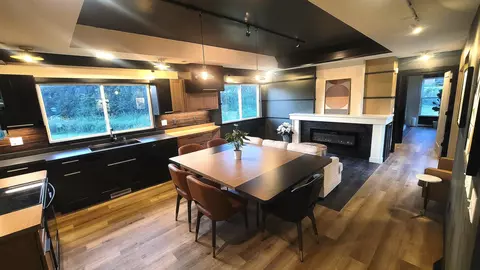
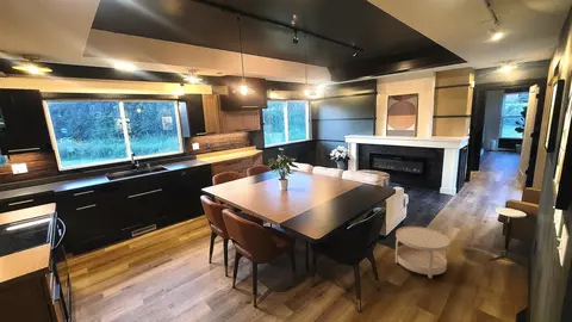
+ side table [394,225,450,279]
